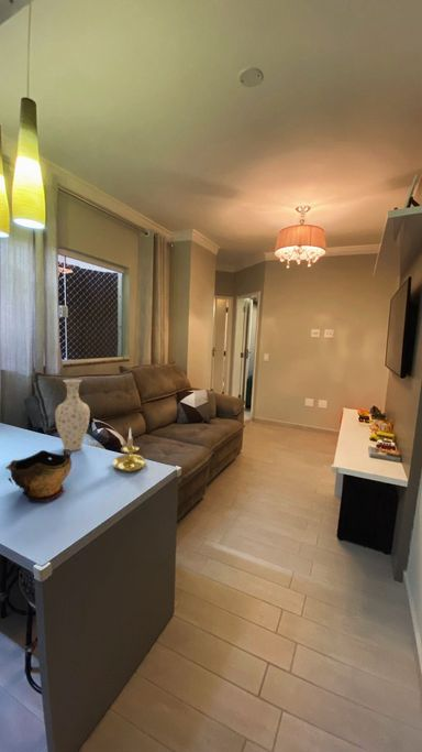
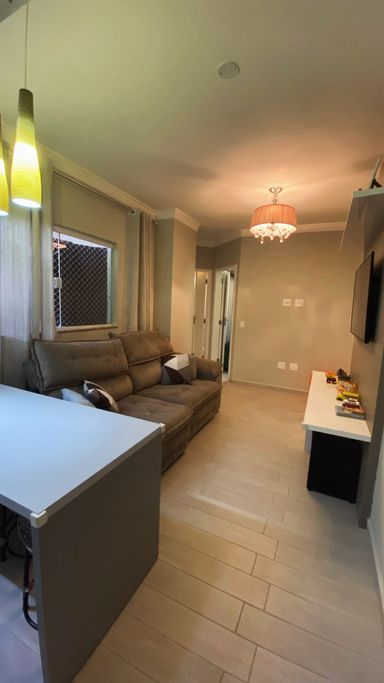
- vase [54,378,91,453]
- candle holder [112,427,147,473]
- decorative bowl [4,449,73,503]
